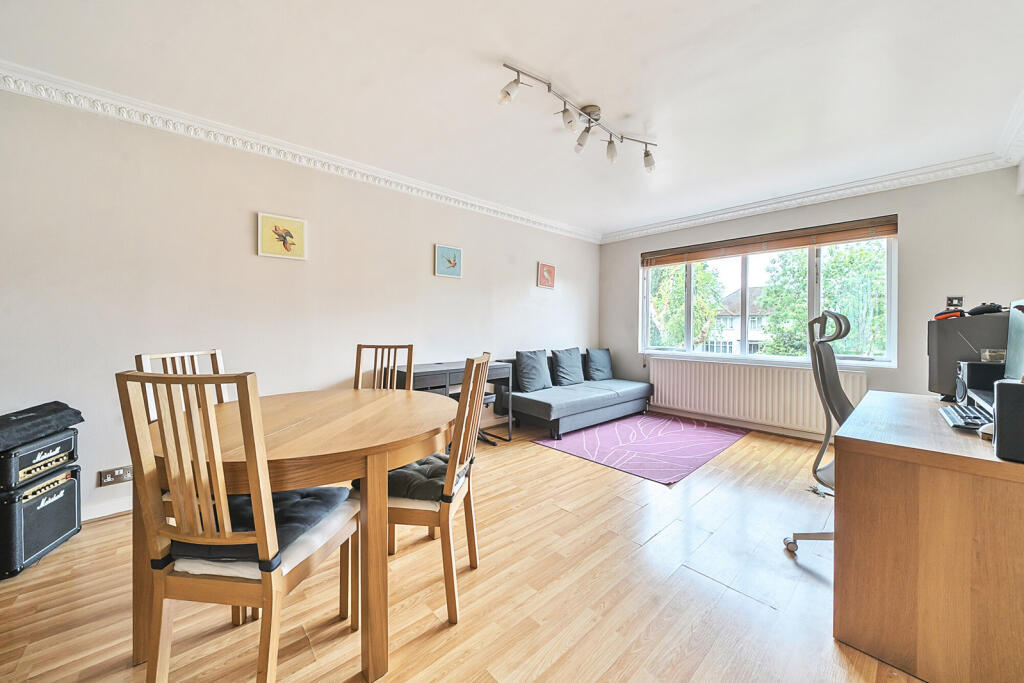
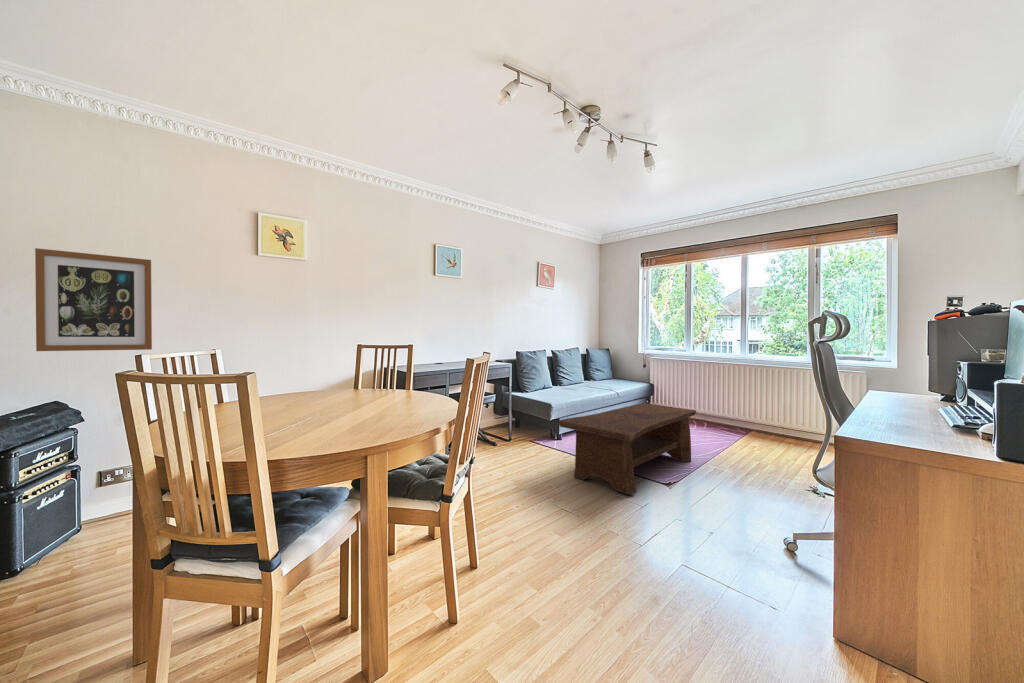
+ coffee table [558,402,697,495]
+ wall art [34,247,153,352]
